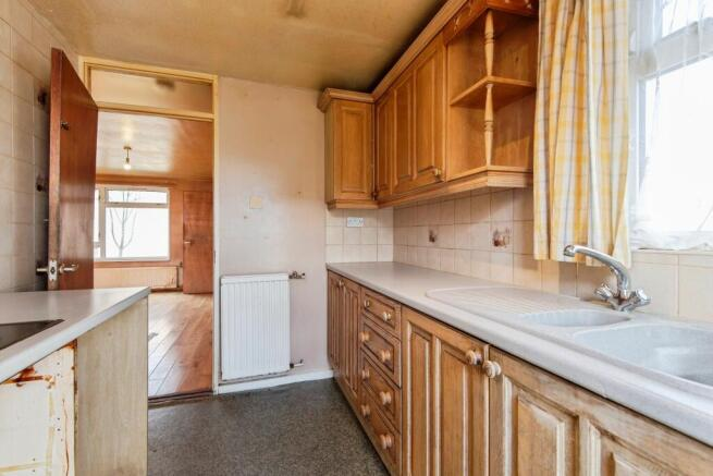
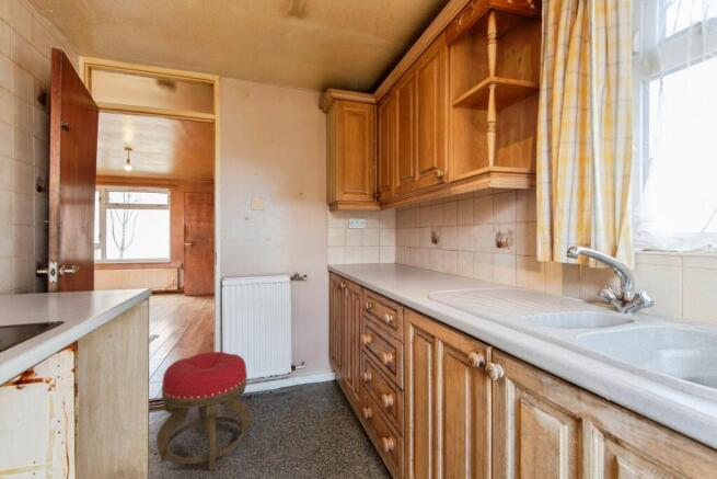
+ stool [155,351,252,471]
